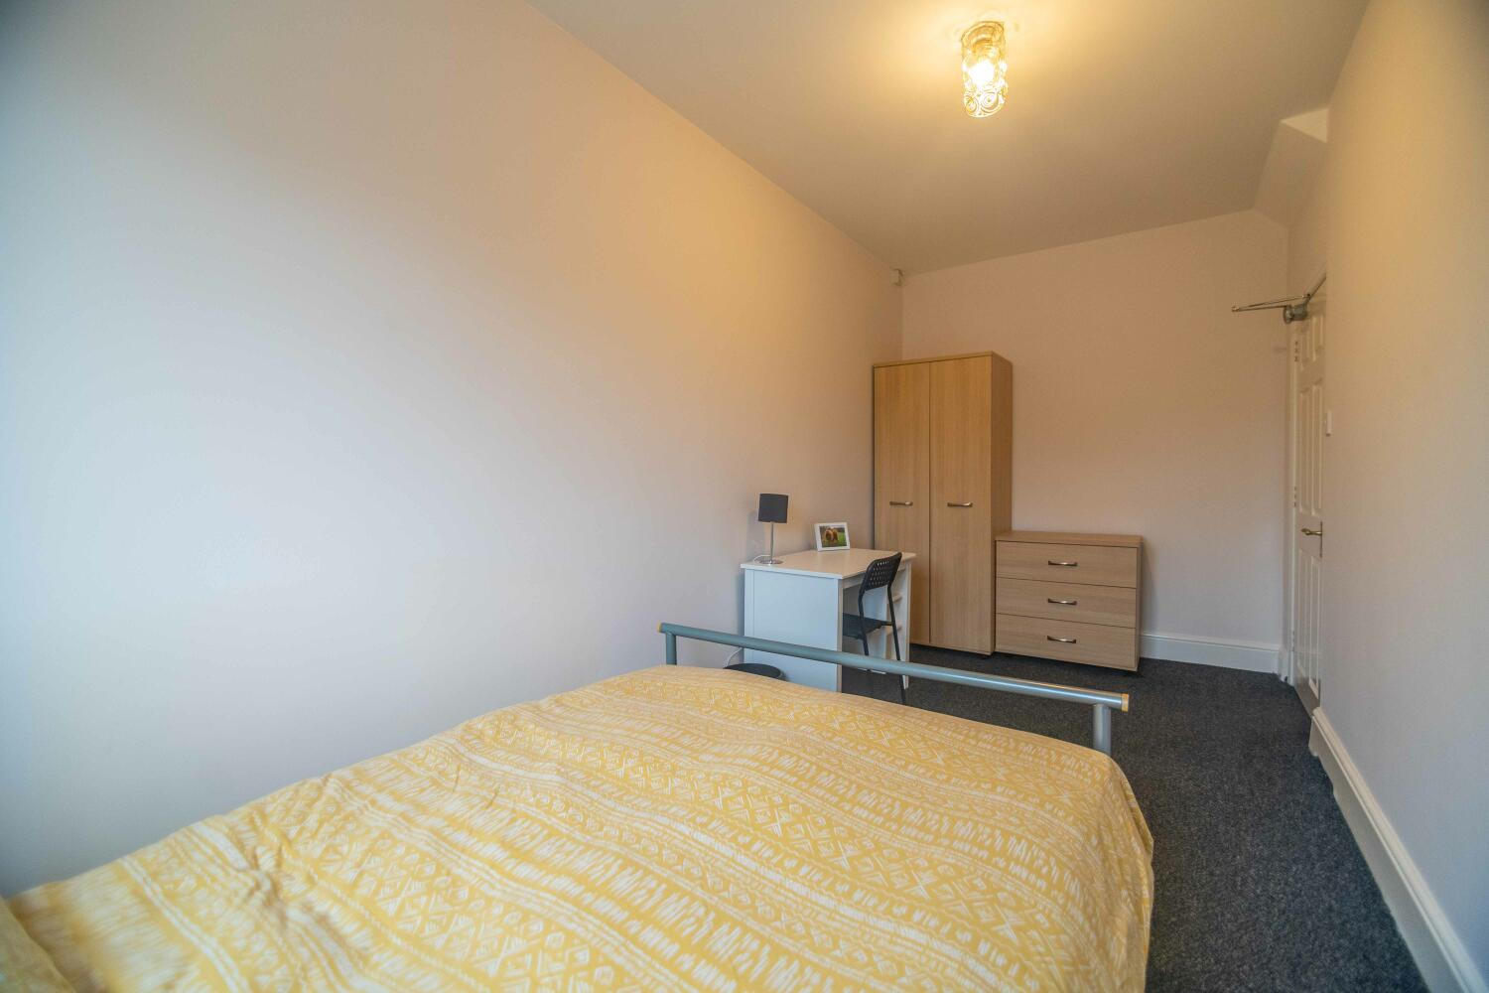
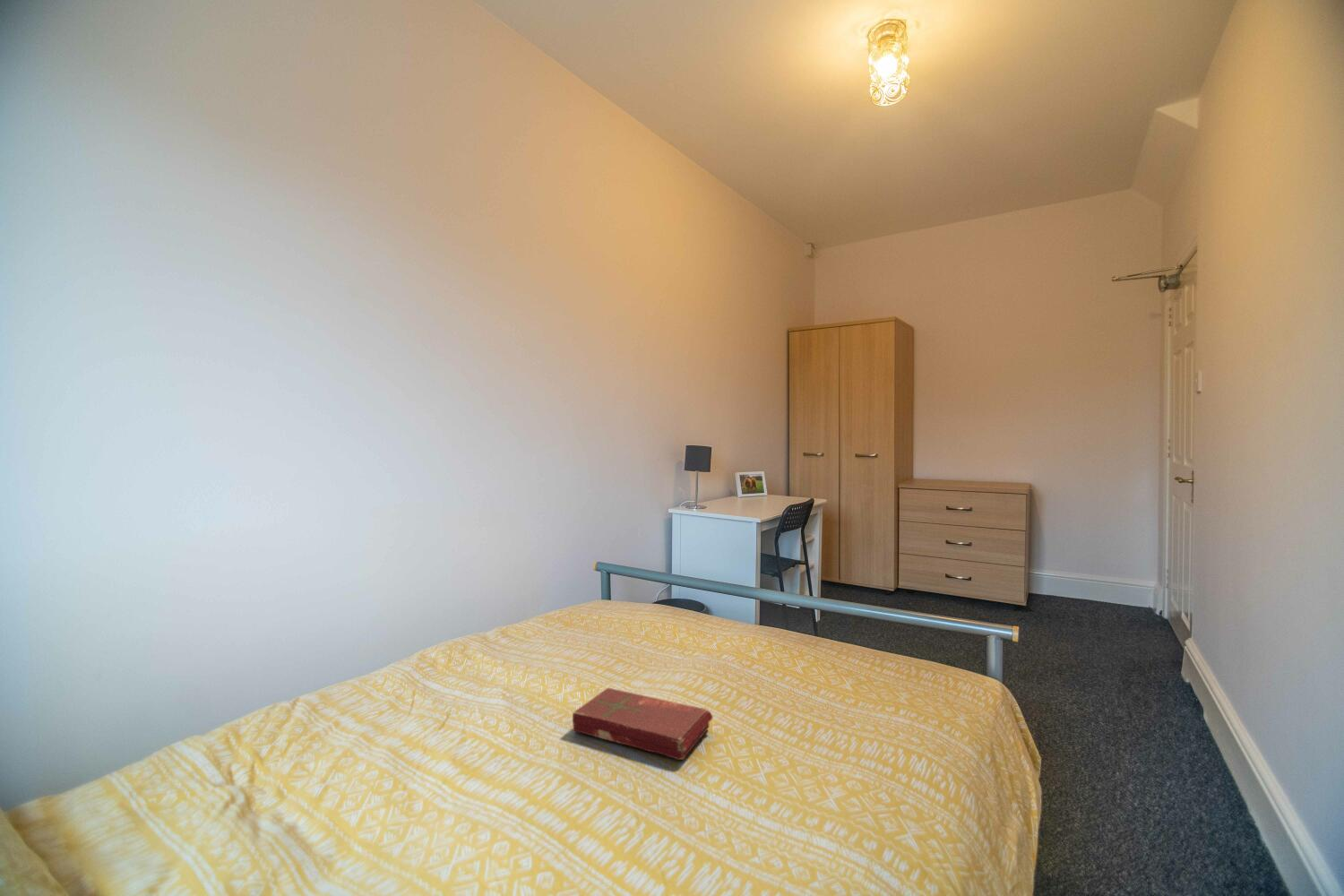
+ book [572,687,714,761]
